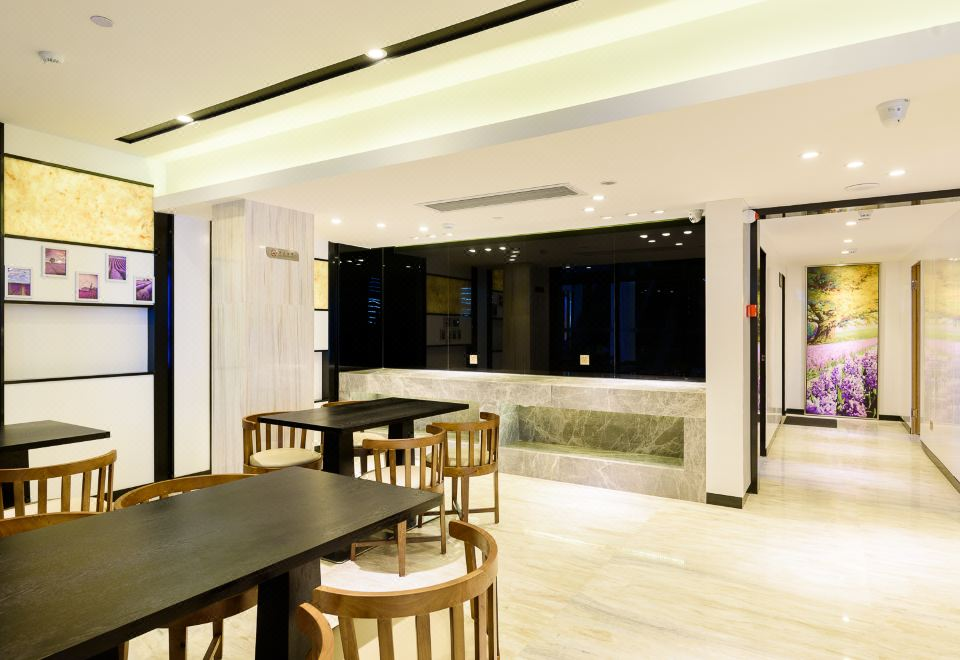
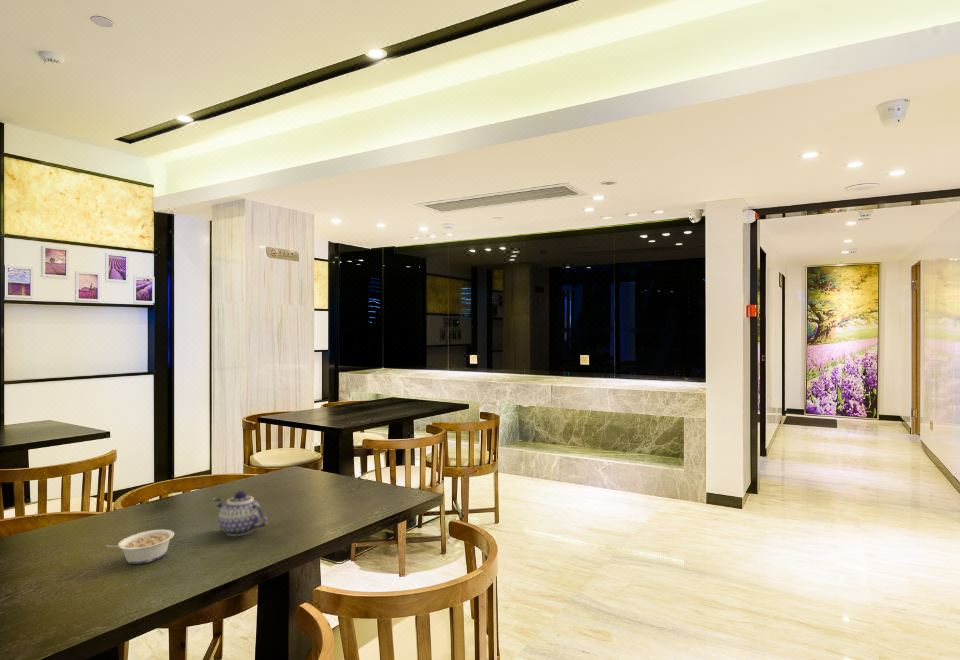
+ legume [105,529,175,565]
+ teapot [212,490,269,537]
